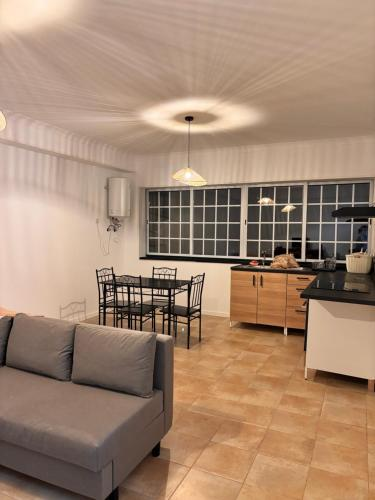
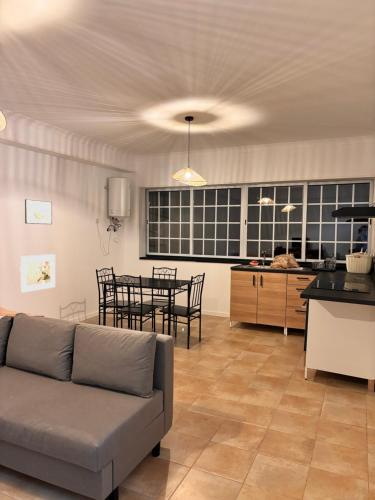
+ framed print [19,253,56,294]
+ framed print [24,198,53,225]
